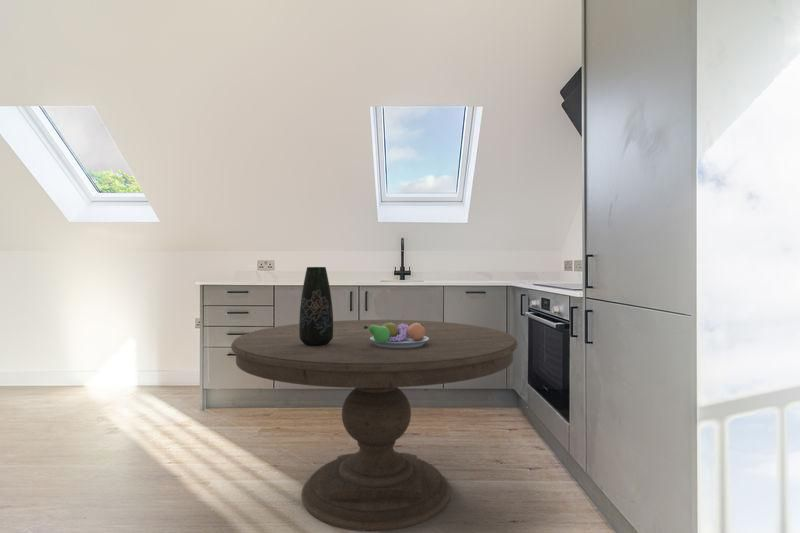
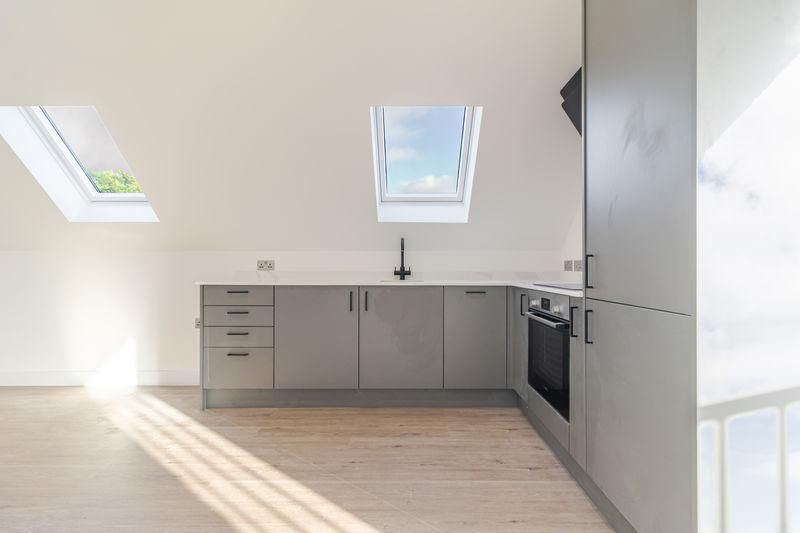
- vase [298,266,334,346]
- fruit bowl [364,318,429,348]
- dining table [230,319,519,532]
